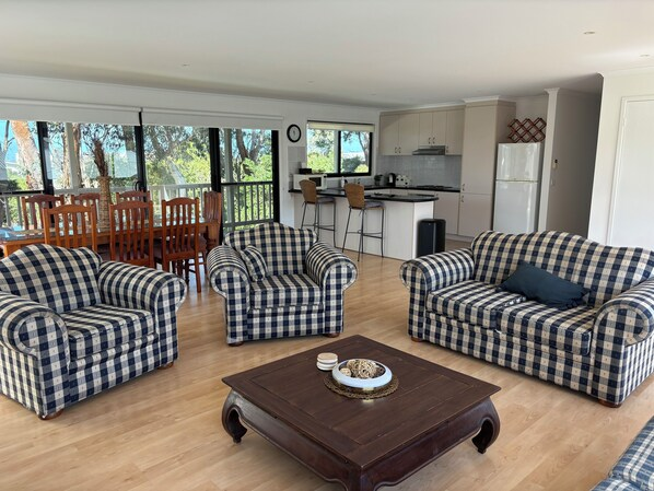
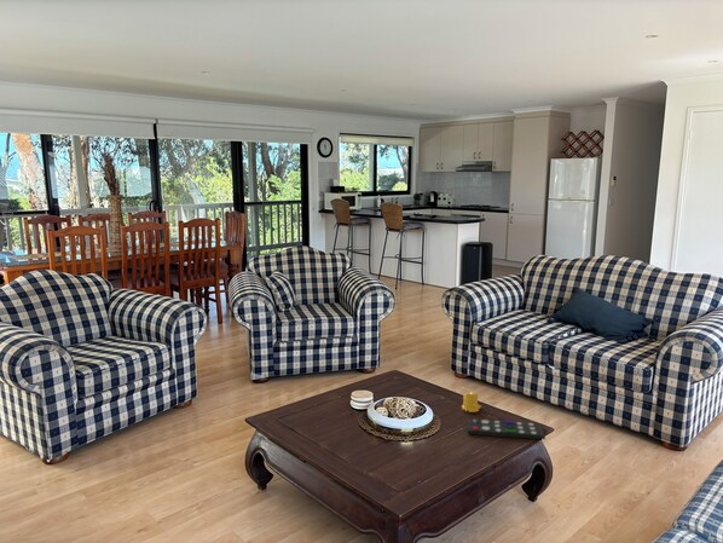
+ remote control [467,417,546,440]
+ candle [461,391,482,414]
